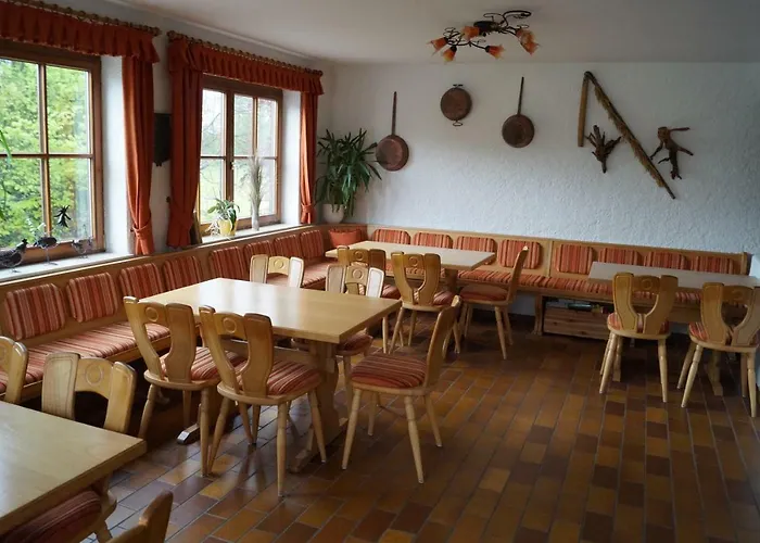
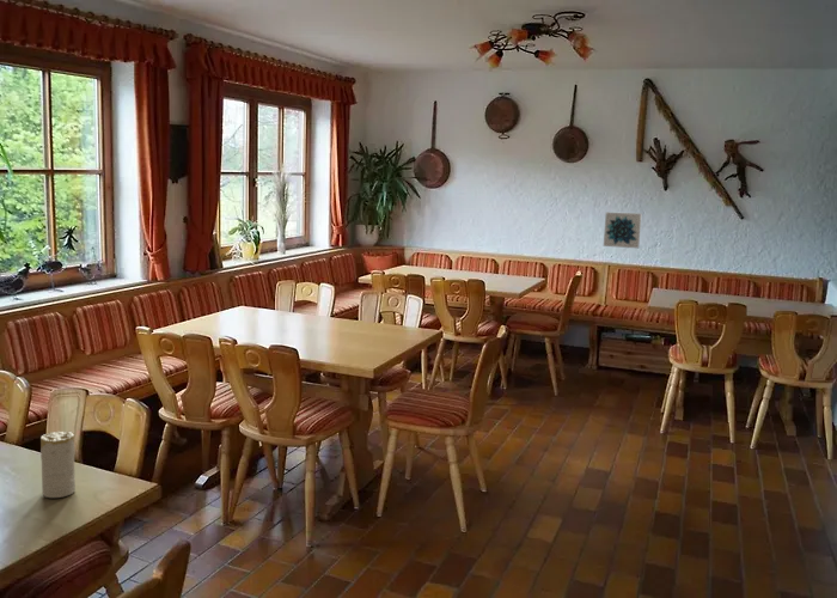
+ wall art [603,210,642,249]
+ candle [39,431,77,499]
